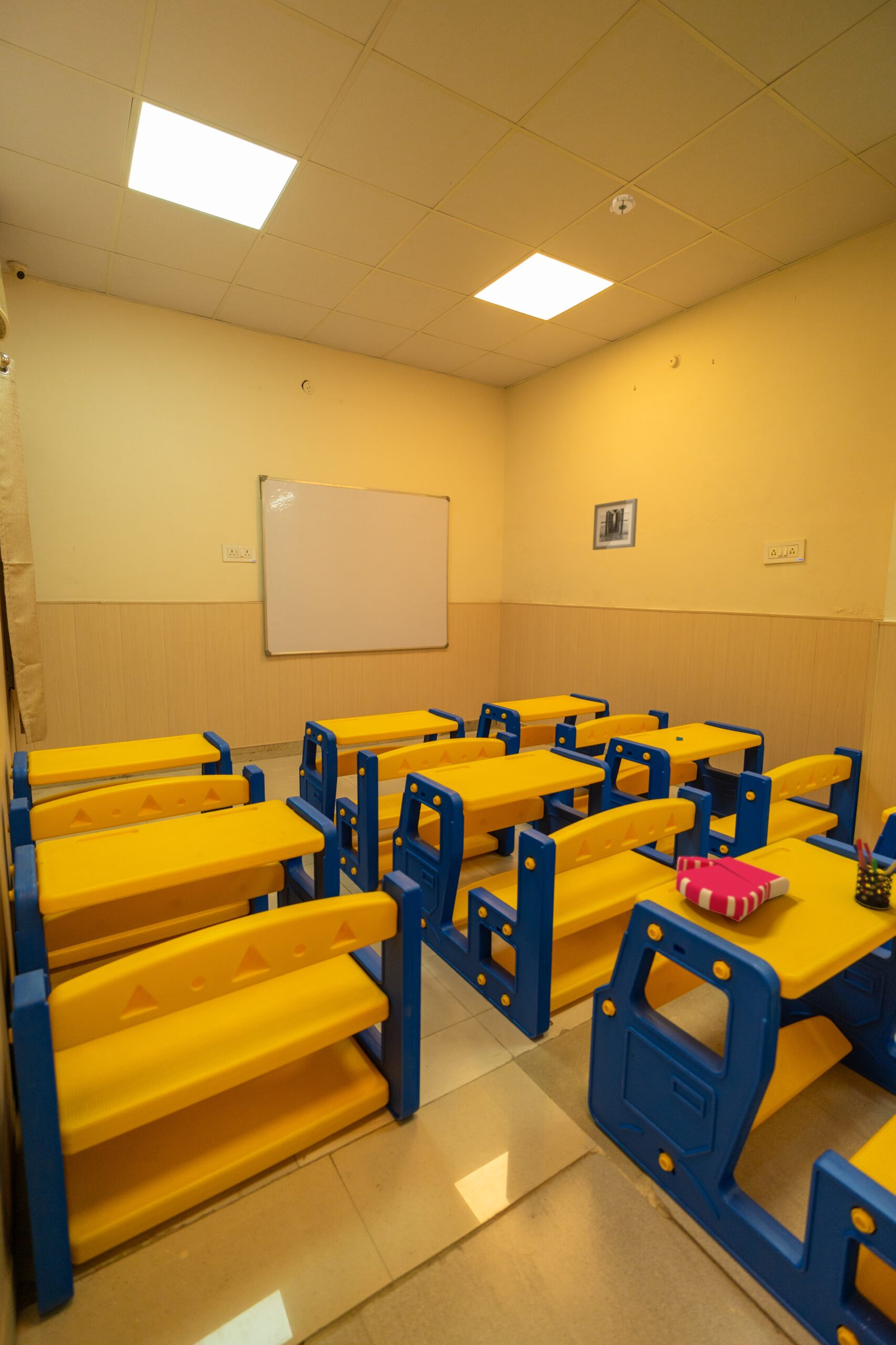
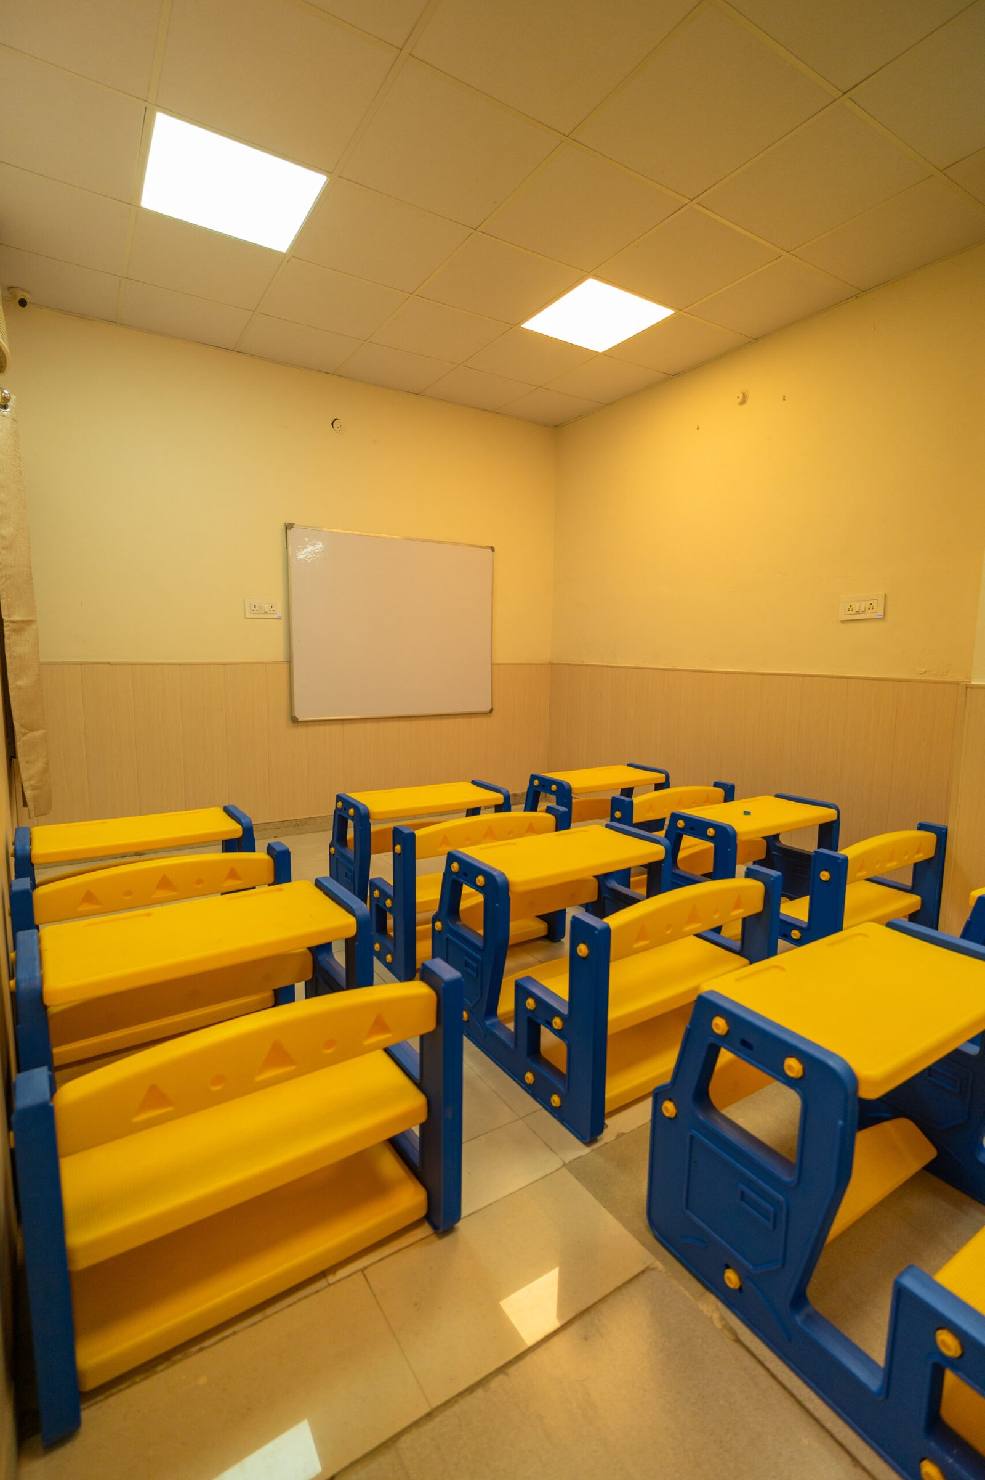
- pen holder [852,838,896,910]
- wall art [592,498,638,551]
- book [675,856,790,923]
- smoke detector [608,194,636,218]
